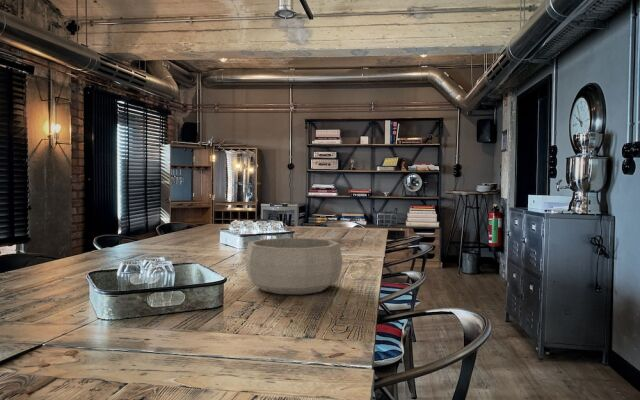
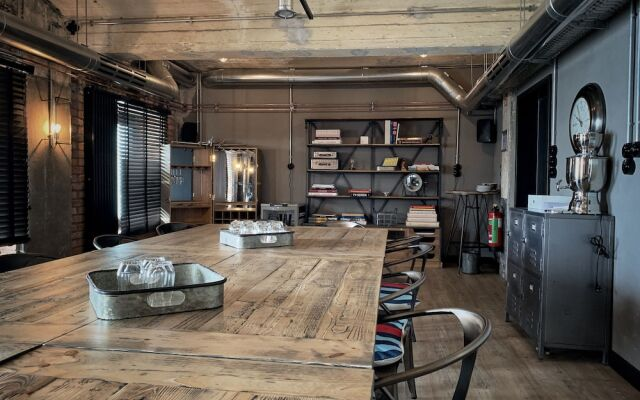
- decorative bowl [244,237,343,295]
